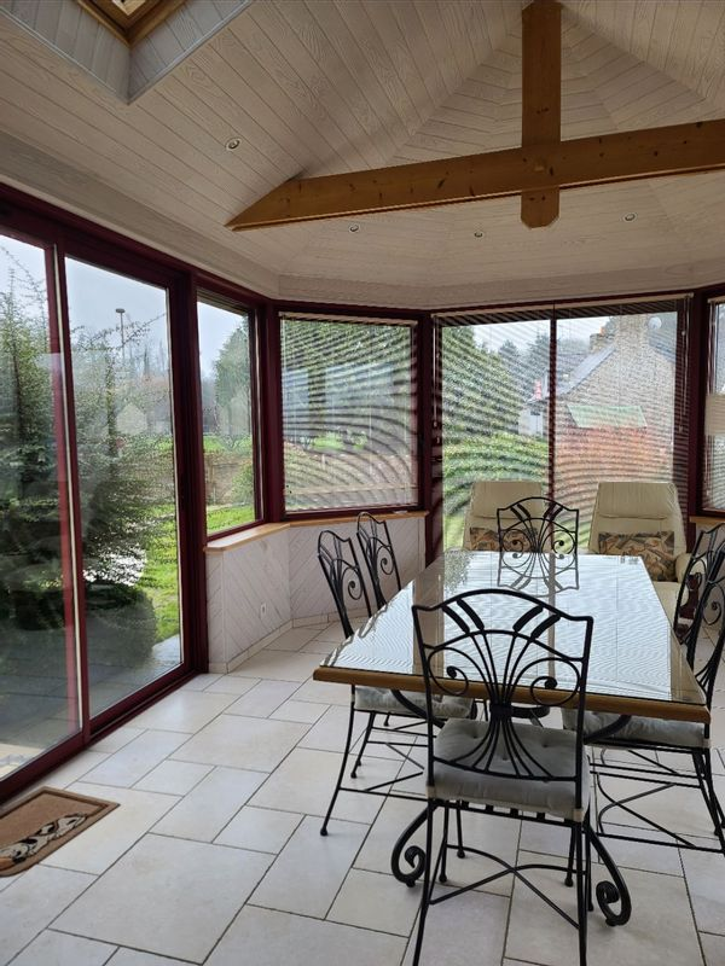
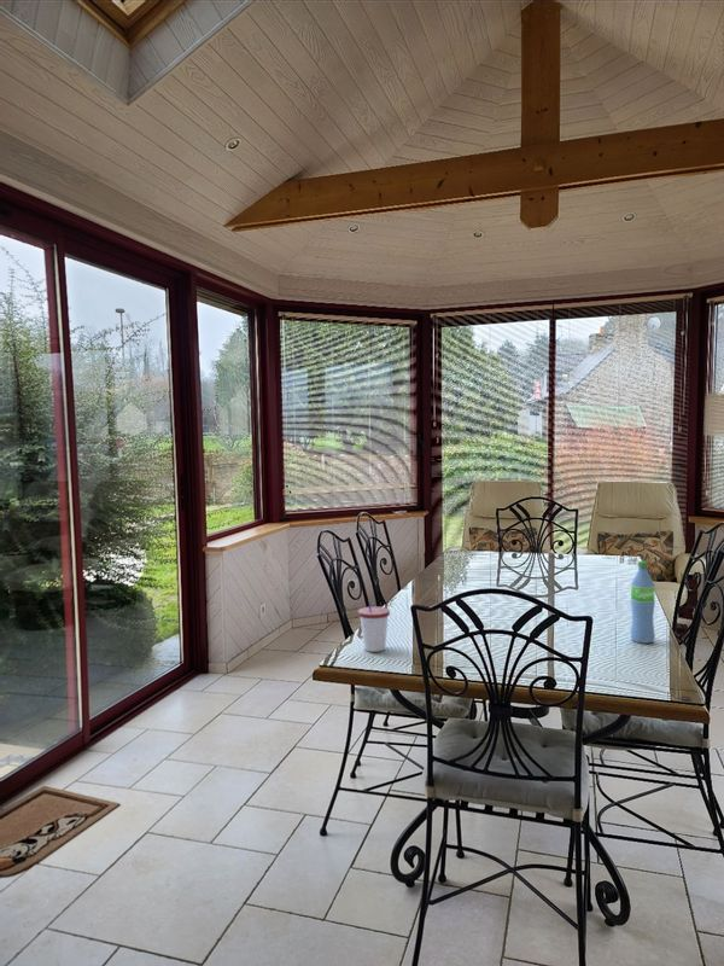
+ cup [357,600,391,653]
+ water bottle [630,560,656,645]
